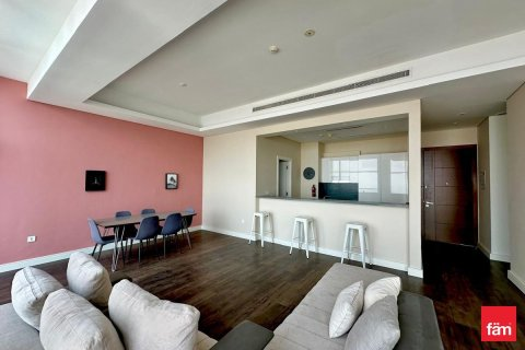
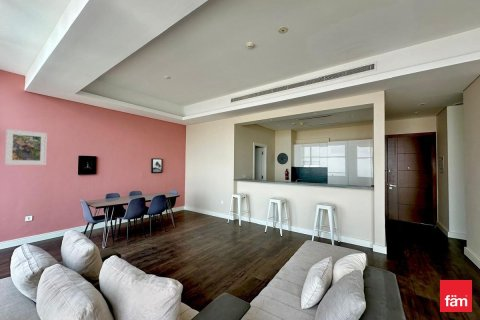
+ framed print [4,128,48,166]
